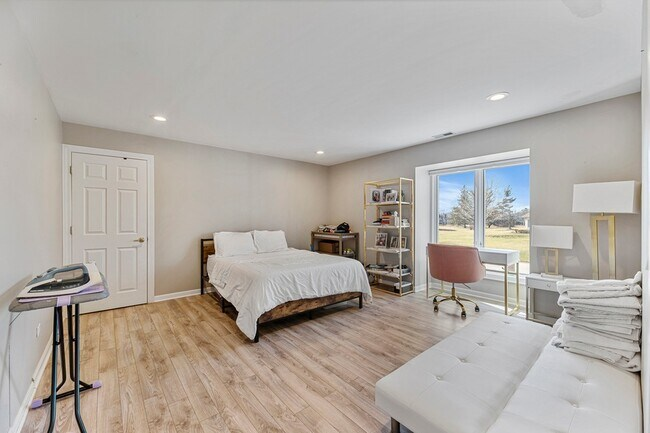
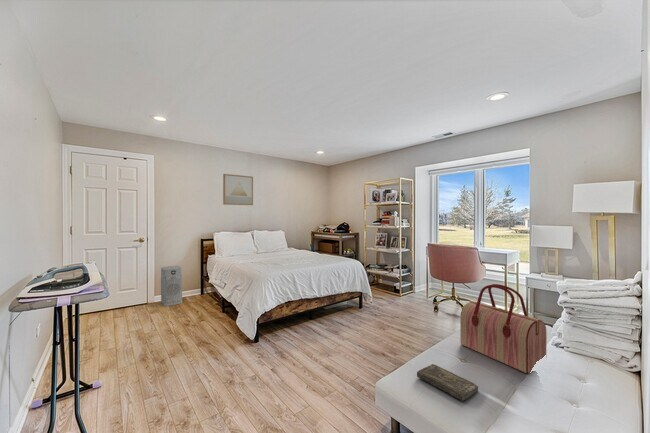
+ wall art [222,173,254,206]
+ air purifier [160,265,183,307]
+ book [416,363,479,402]
+ handbag [460,283,547,375]
